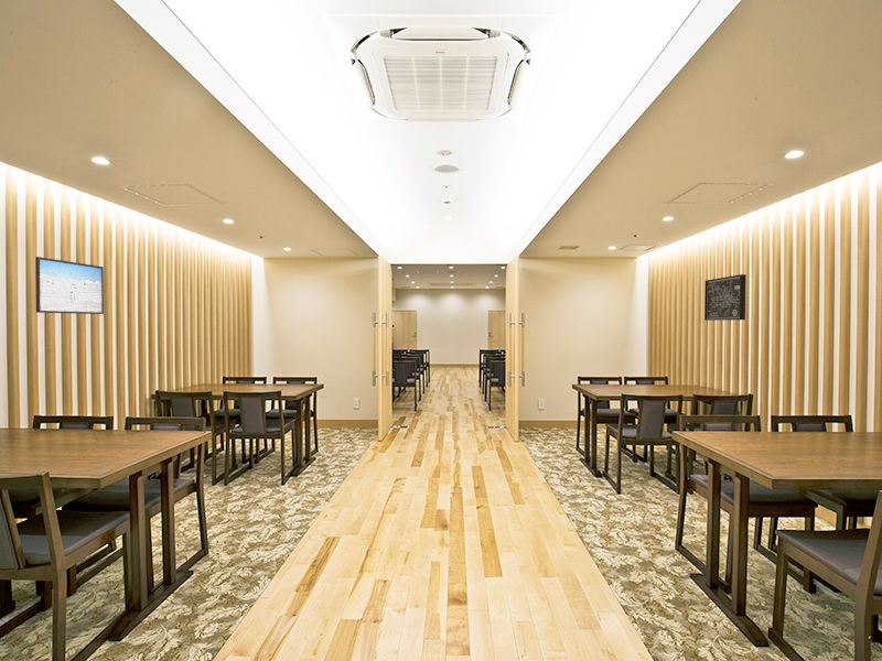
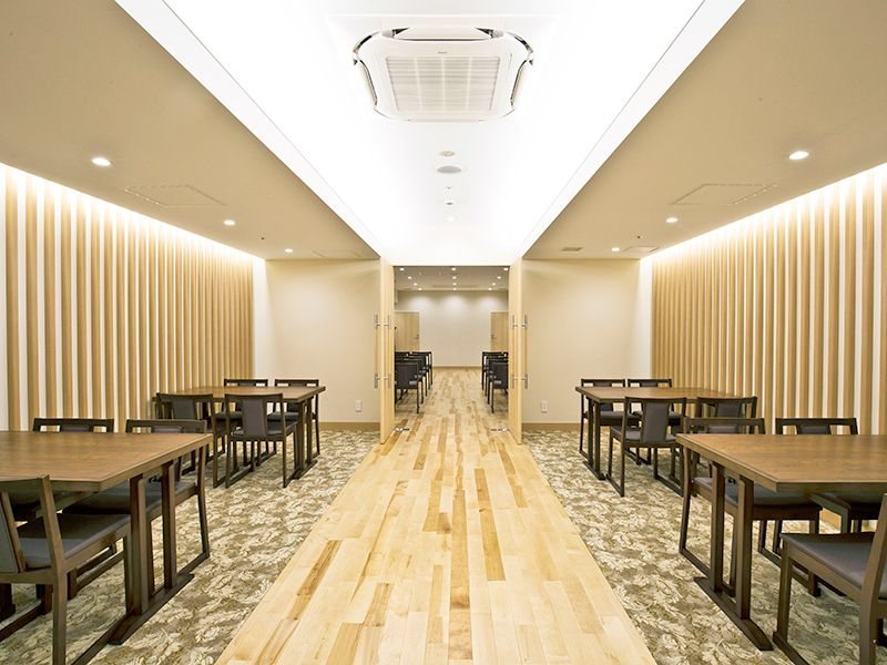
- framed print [34,256,105,315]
- wall art [703,273,747,322]
